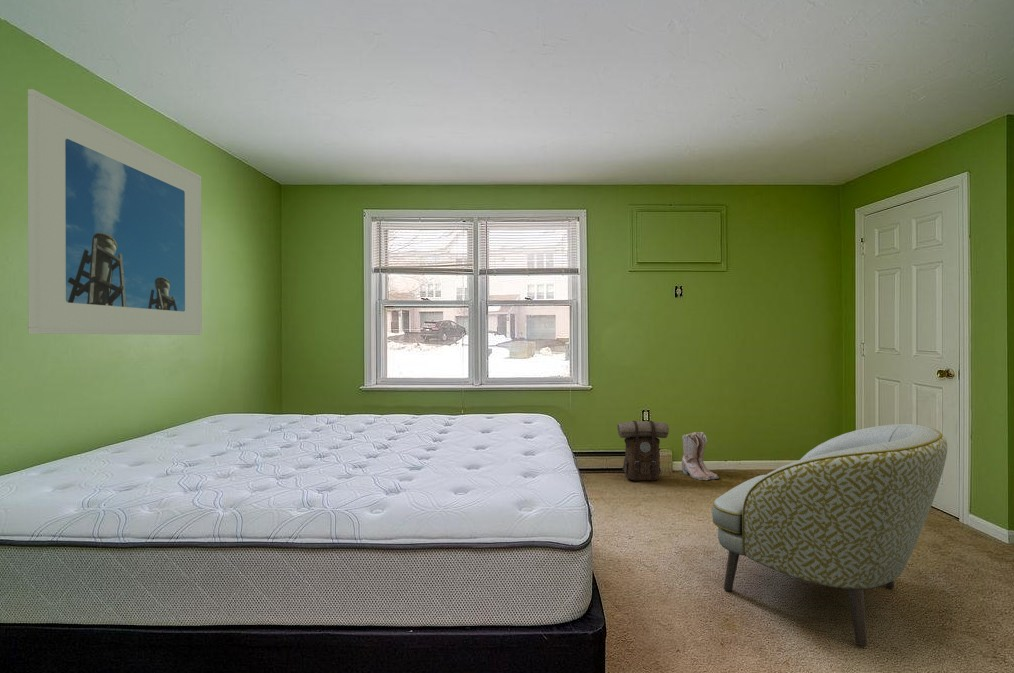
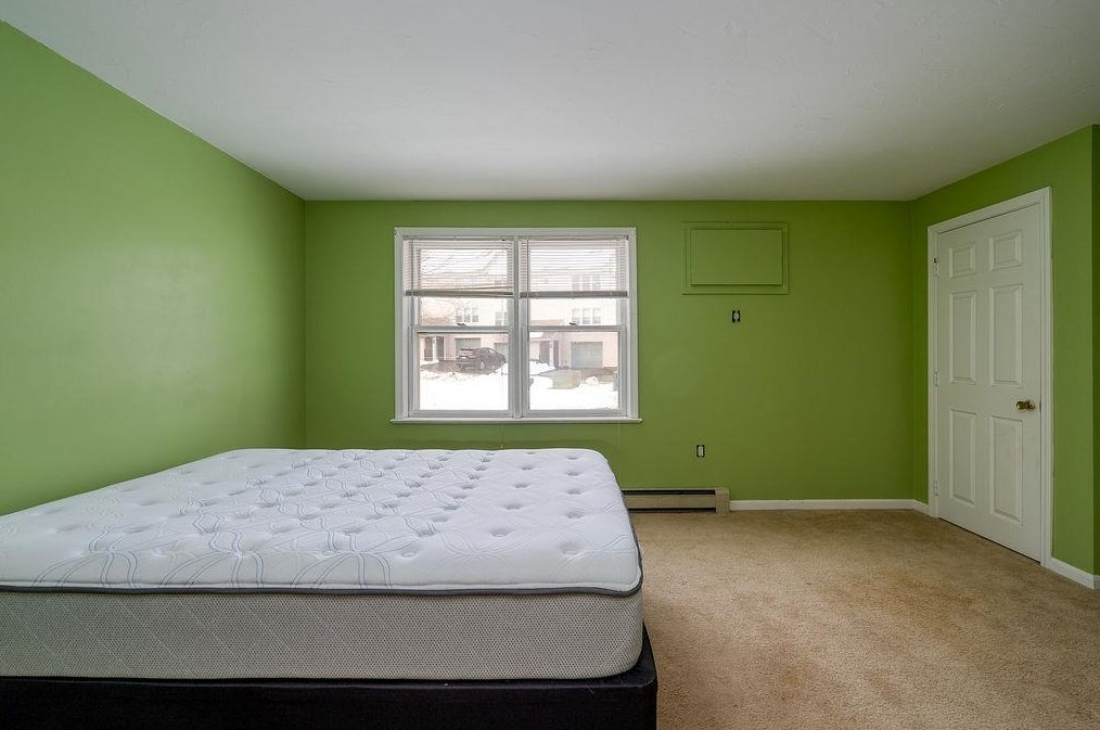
- backpack [616,420,670,482]
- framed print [27,88,203,336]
- boots [681,431,720,481]
- armchair [711,423,948,647]
